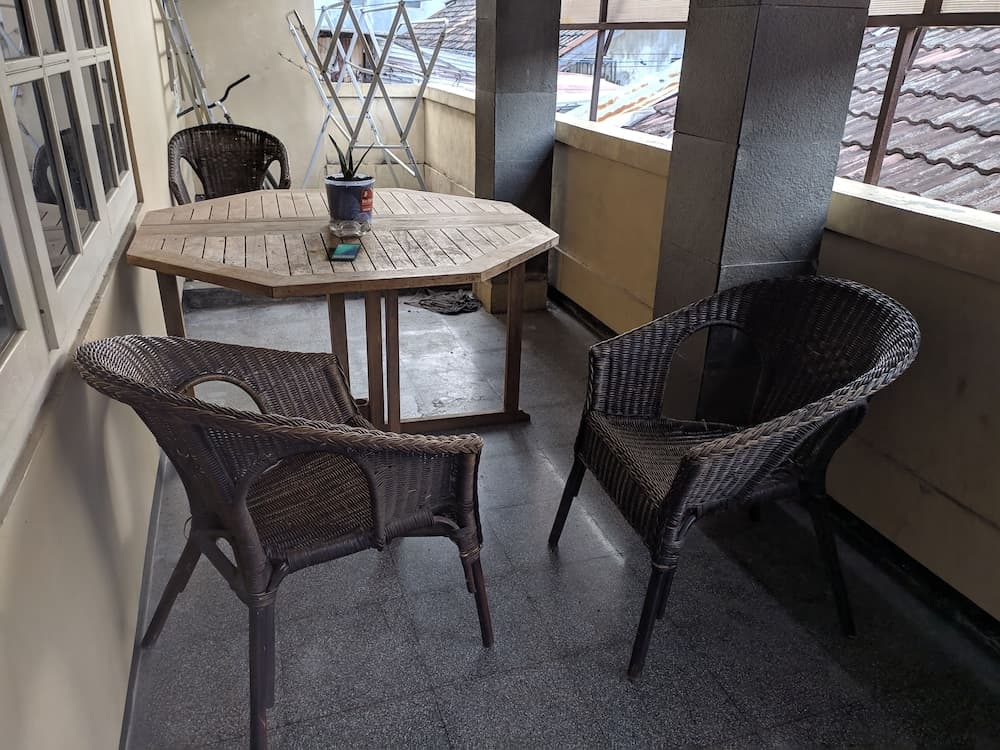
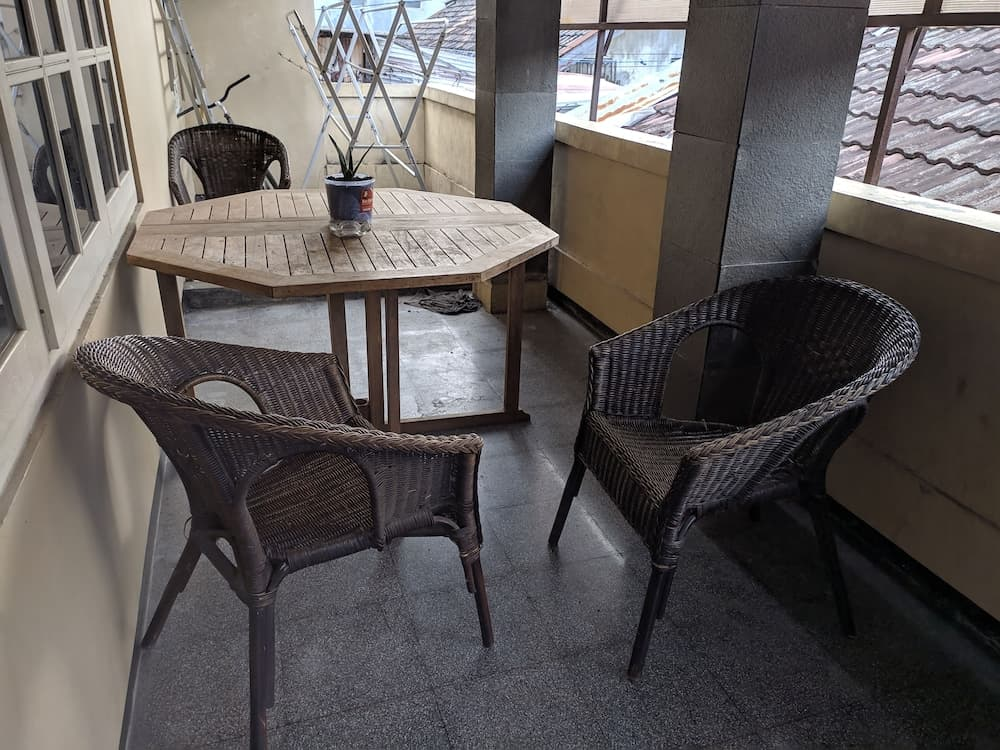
- smartphone [329,243,362,262]
